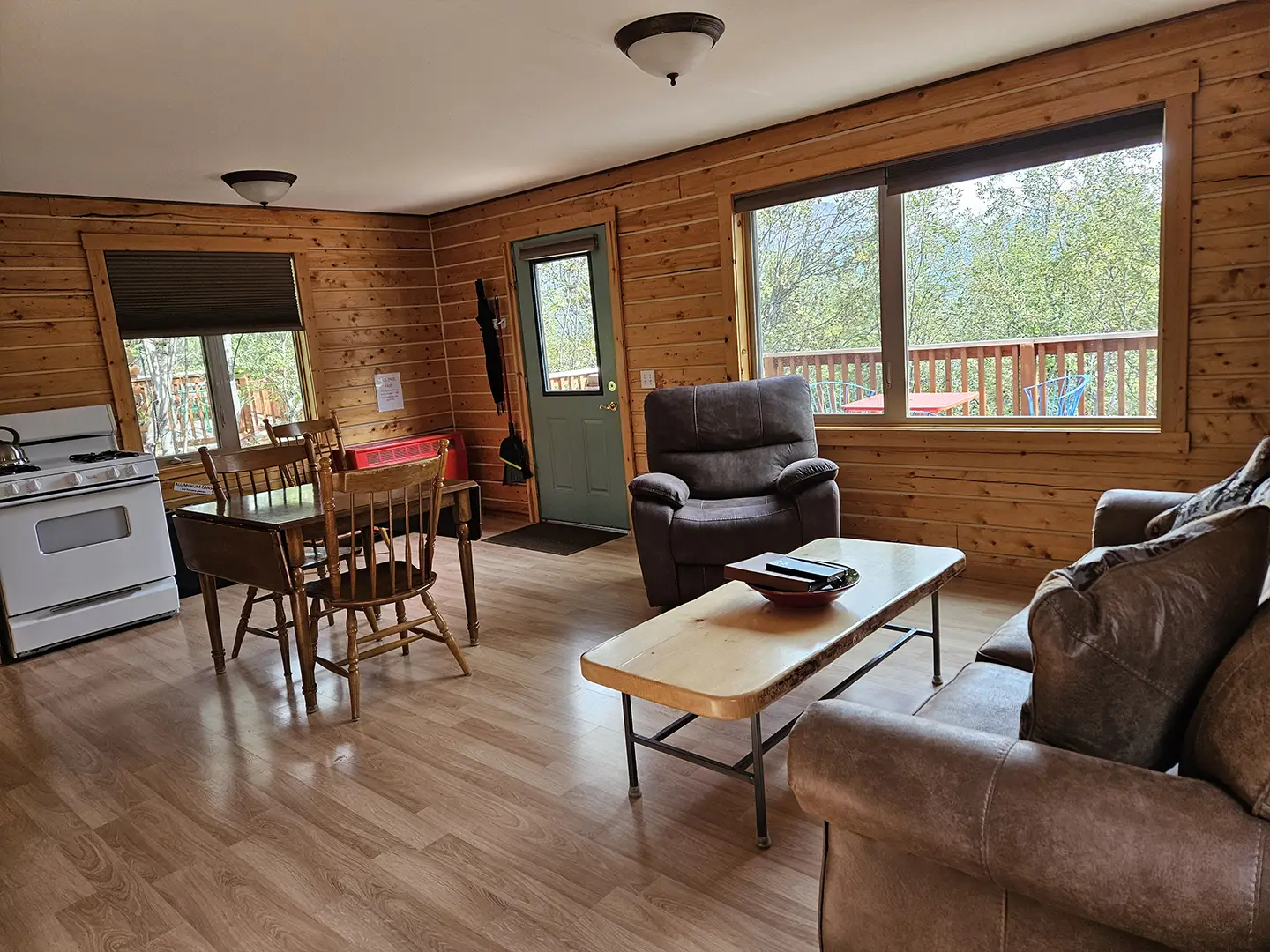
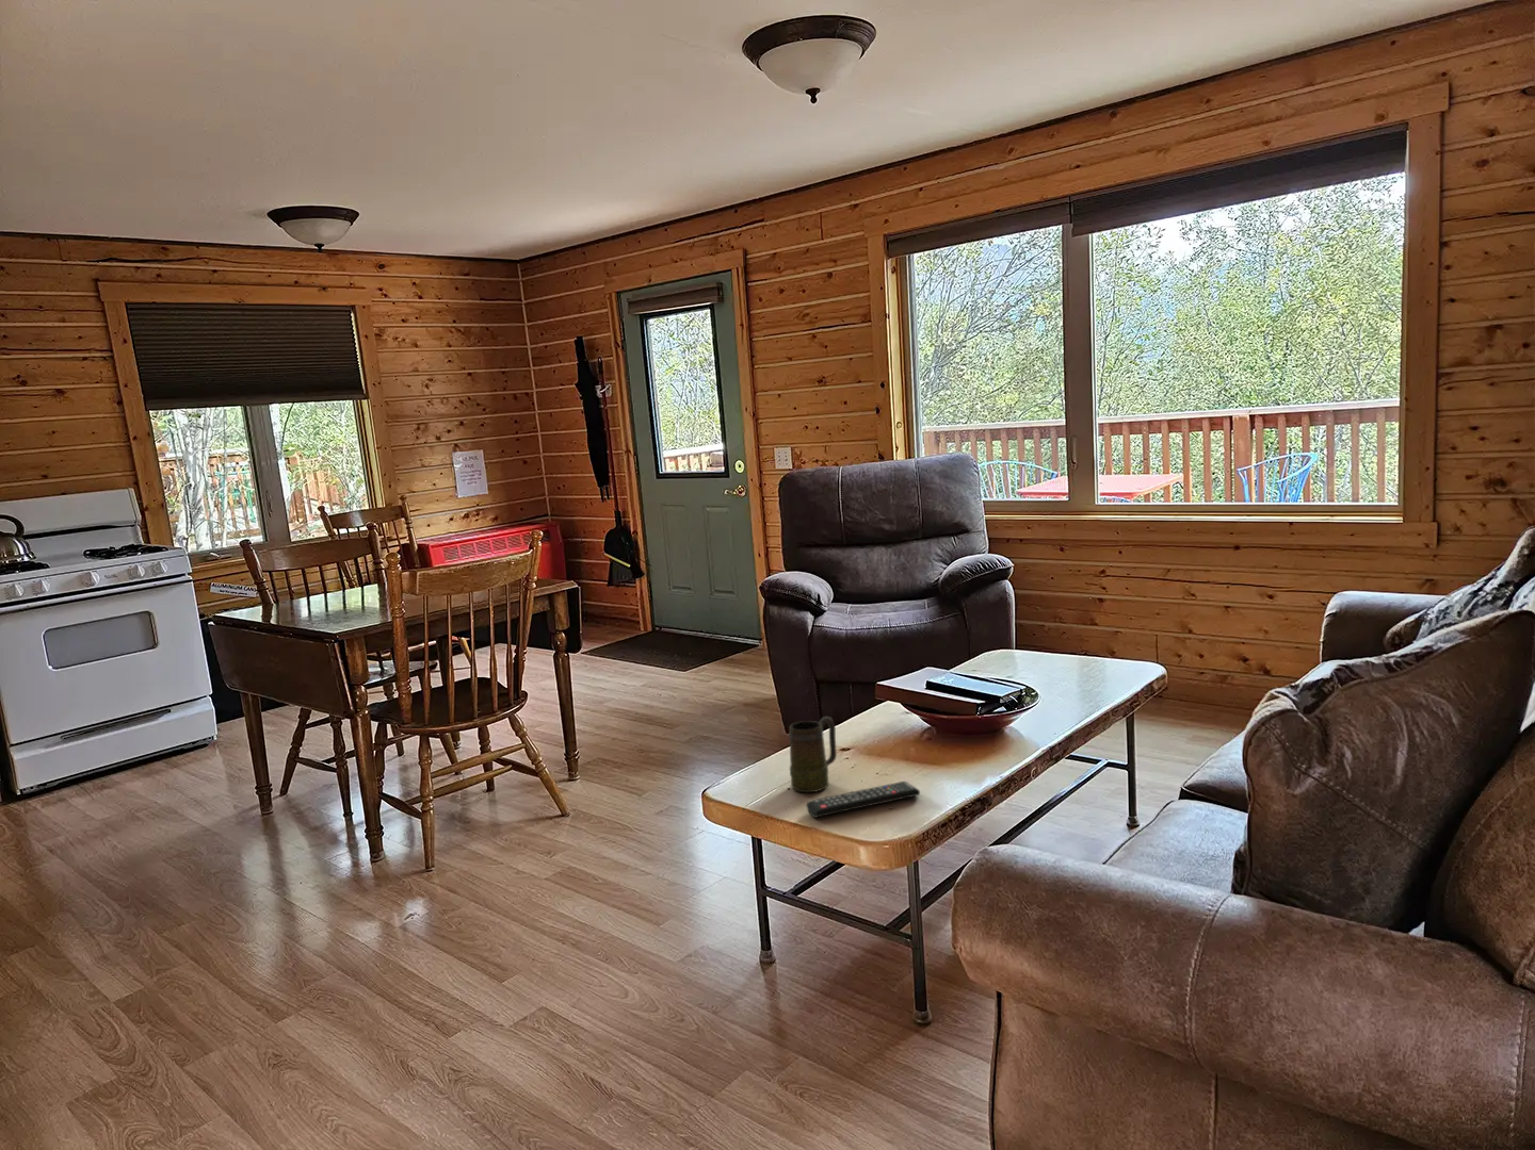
+ mug [788,715,838,794]
+ remote control [806,780,921,819]
